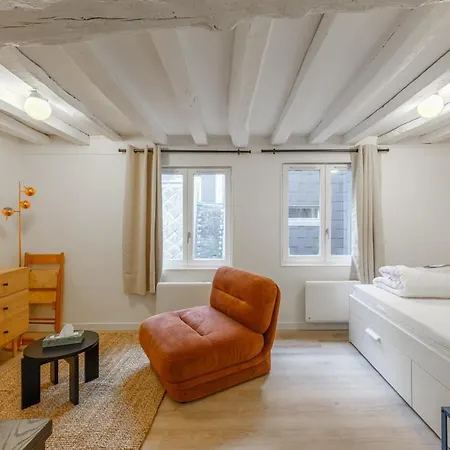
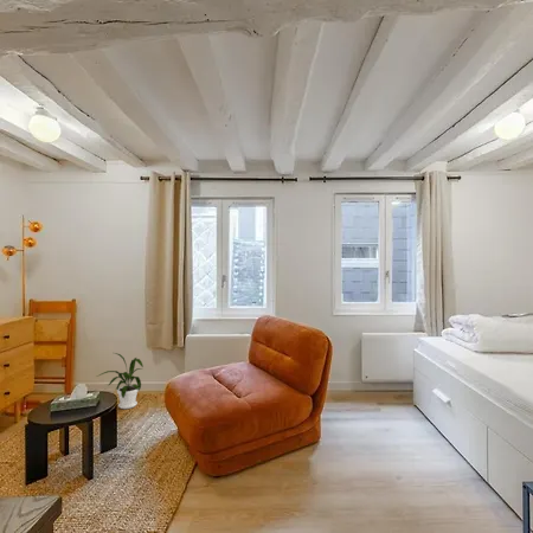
+ house plant [96,352,145,410]
